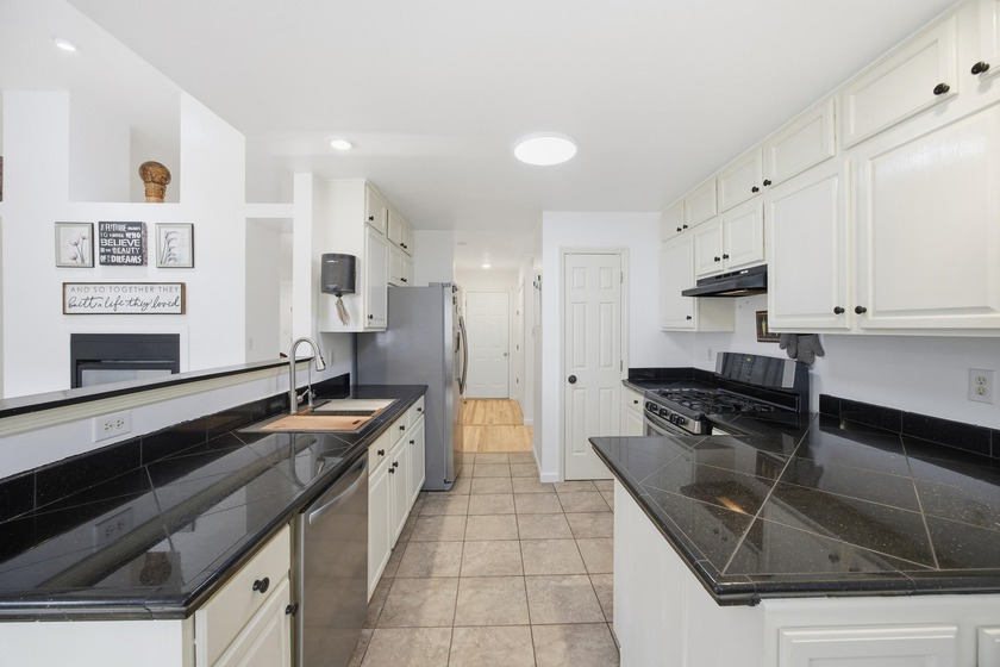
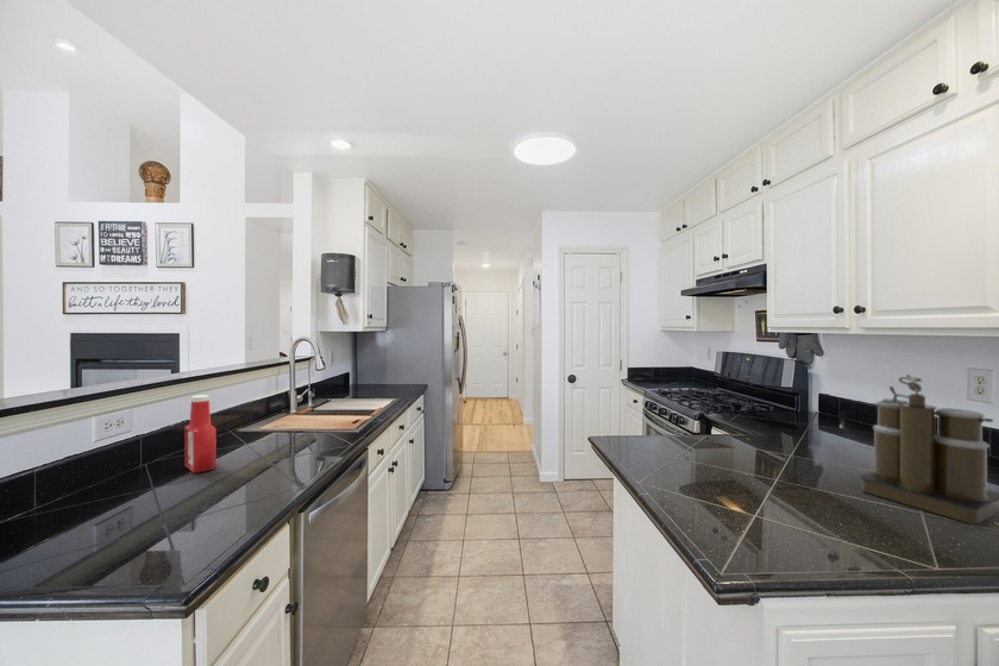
+ soap bottle [184,394,218,475]
+ coffee maker [857,373,999,526]
